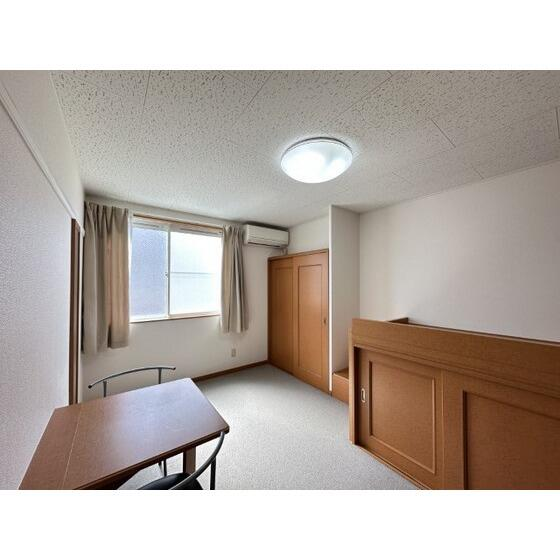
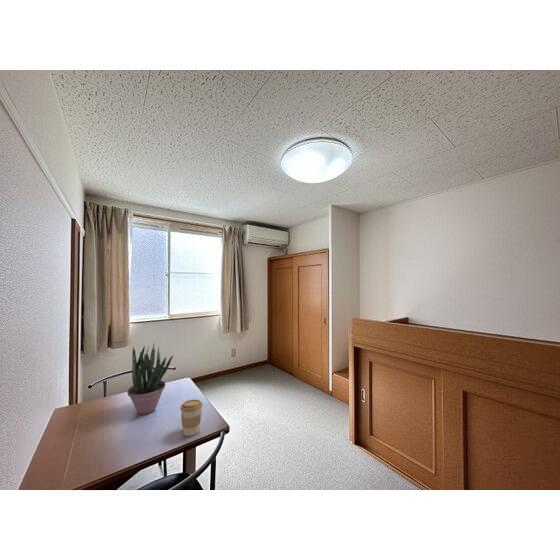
+ potted plant [126,342,174,416]
+ coffee cup [179,399,203,437]
